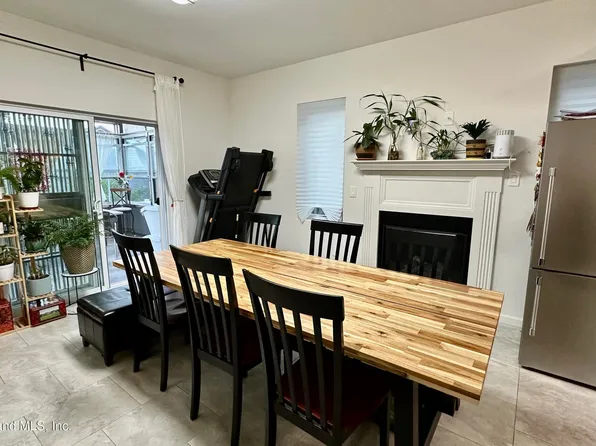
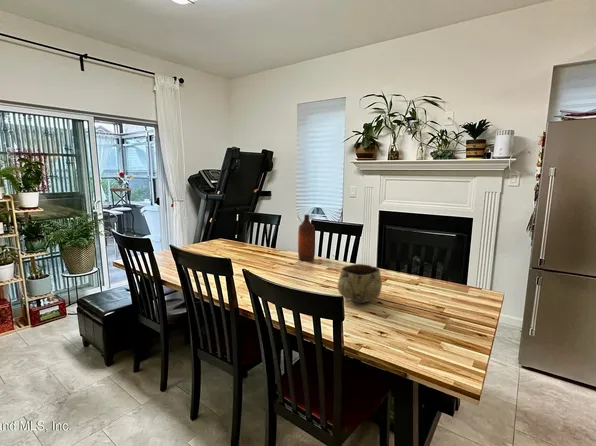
+ decorative bowl [337,263,383,304]
+ bottle [297,214,316,262]
